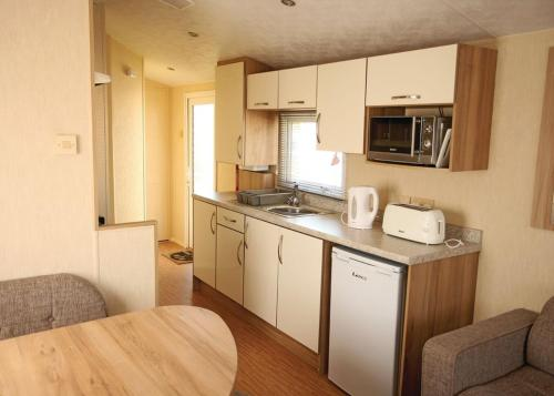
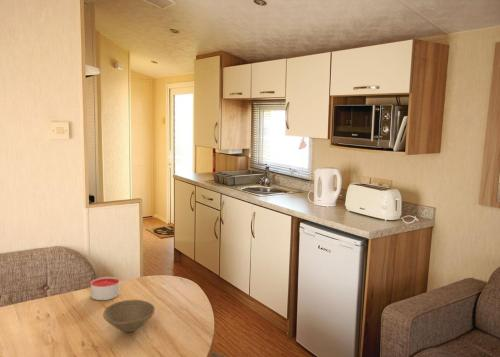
+ bowl [102,299,156,333]
+ candle [90,276,121,301]
